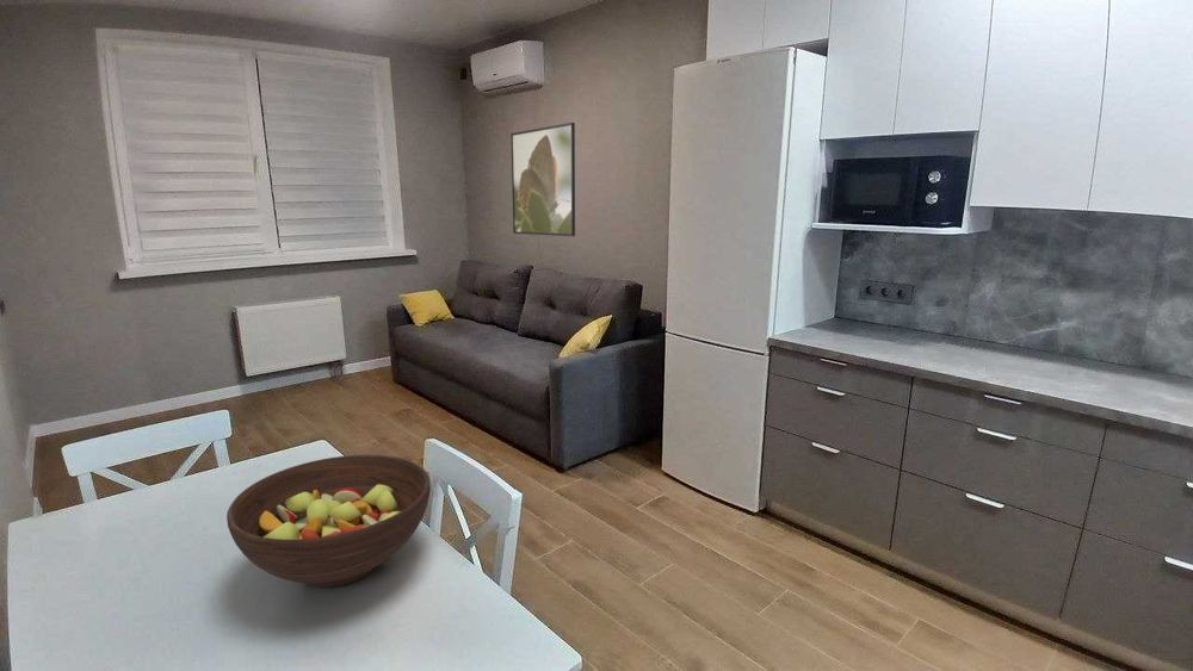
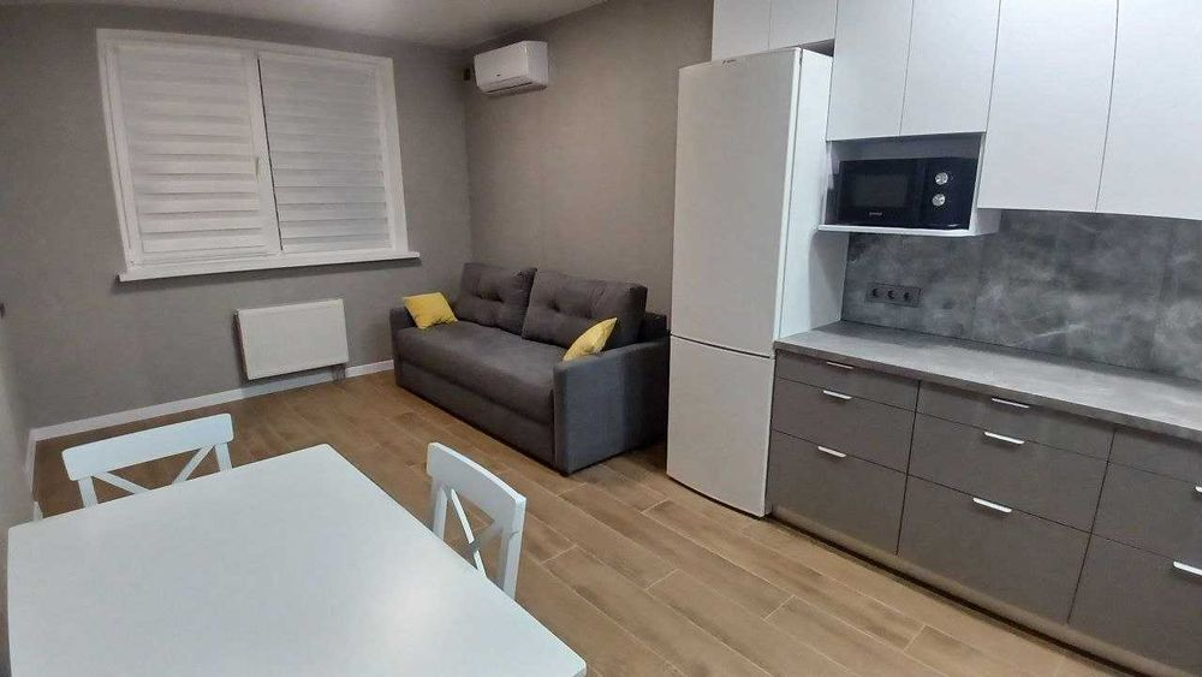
- fruit bowl [225,454,432,588]
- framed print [509,122,576,237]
